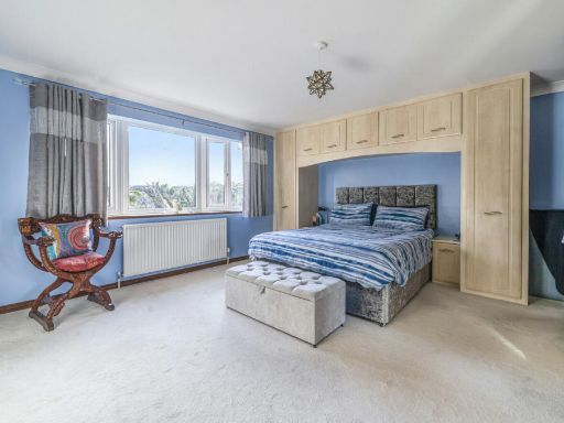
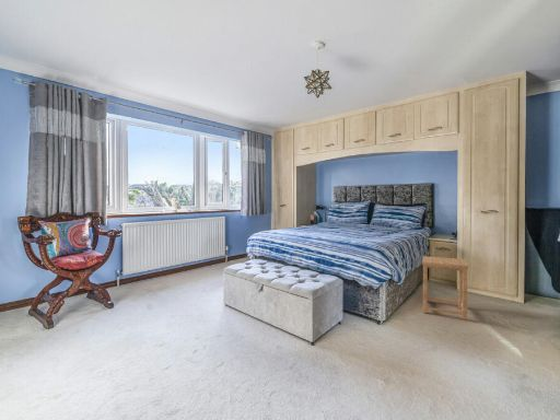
+ side table [422,255,469,320]
